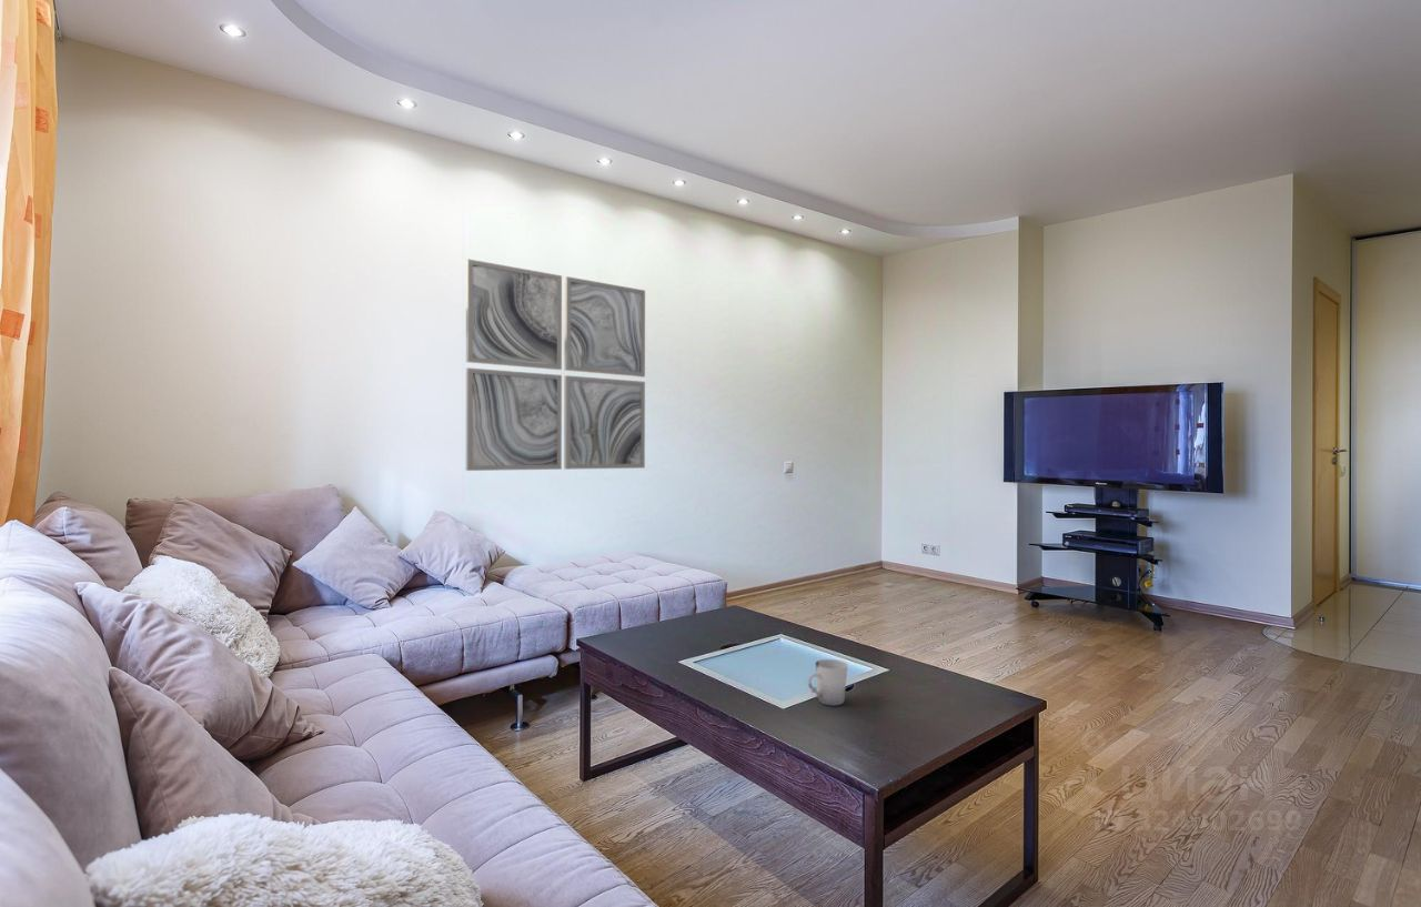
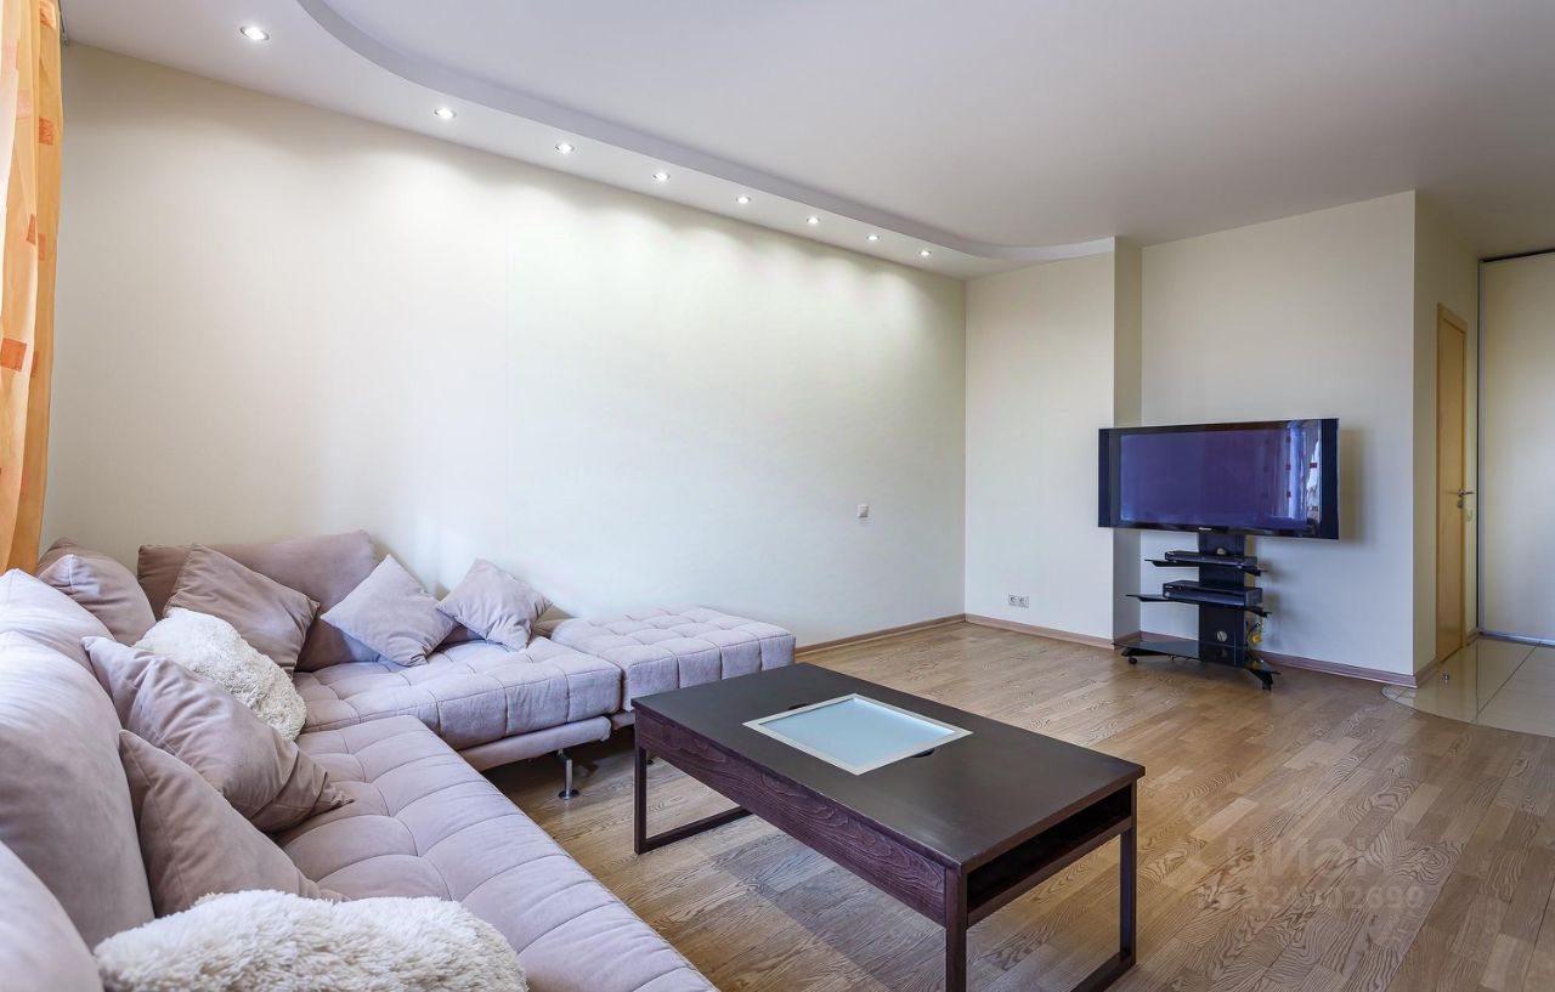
- cup [807,658,849,706]
- wall art [465,258,646,472]
